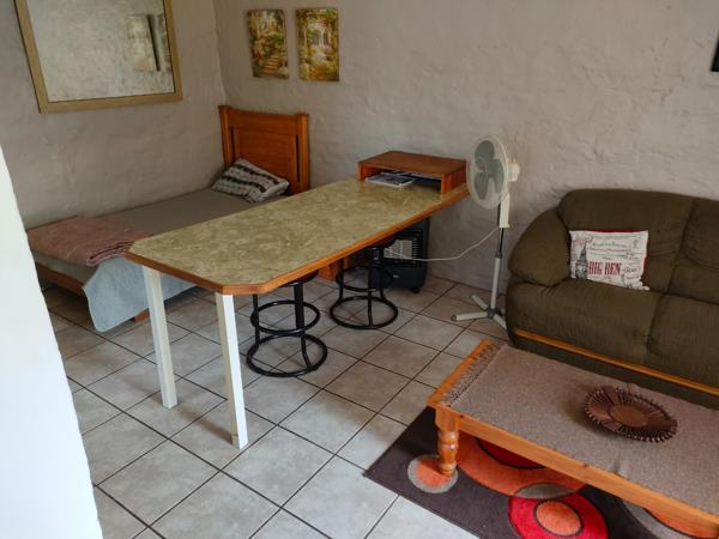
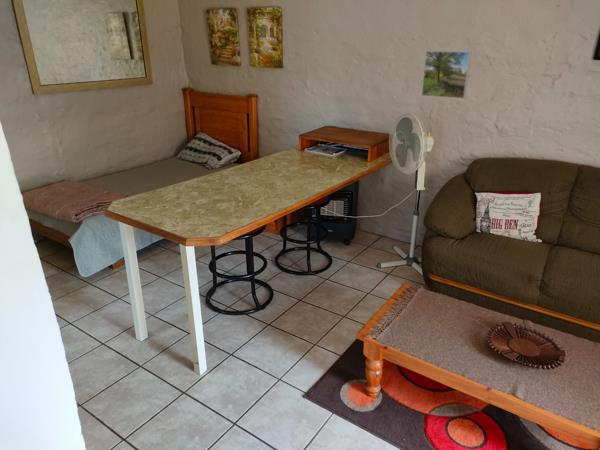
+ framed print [420,50,473,100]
